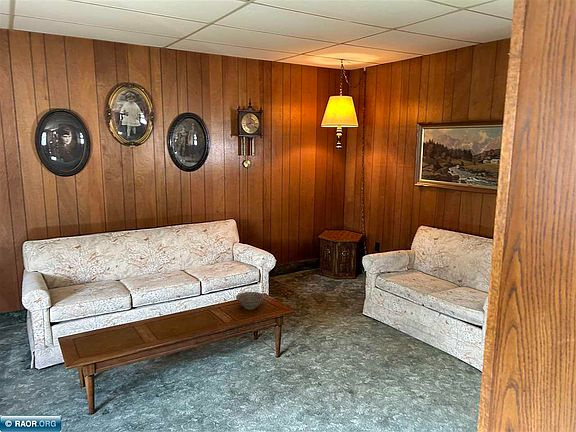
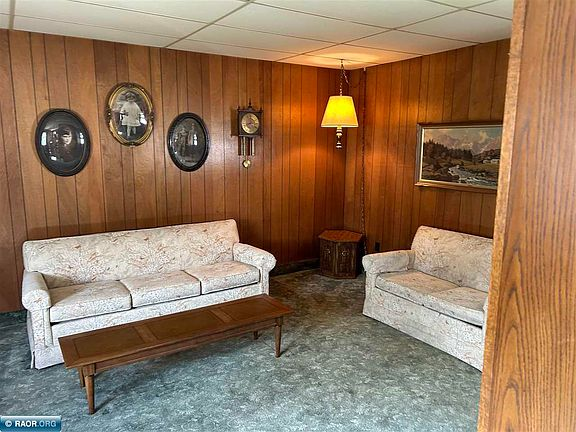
- decorative bowl [235,291,266,310]
